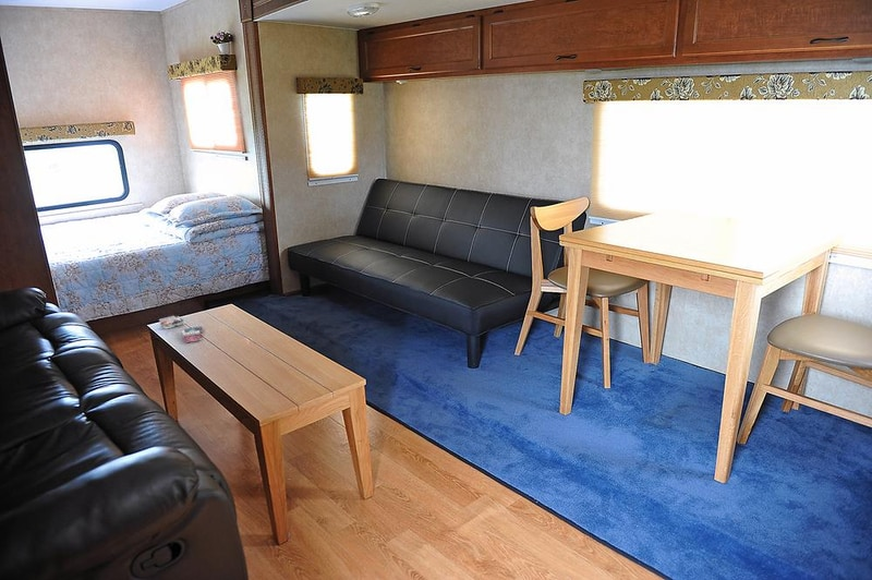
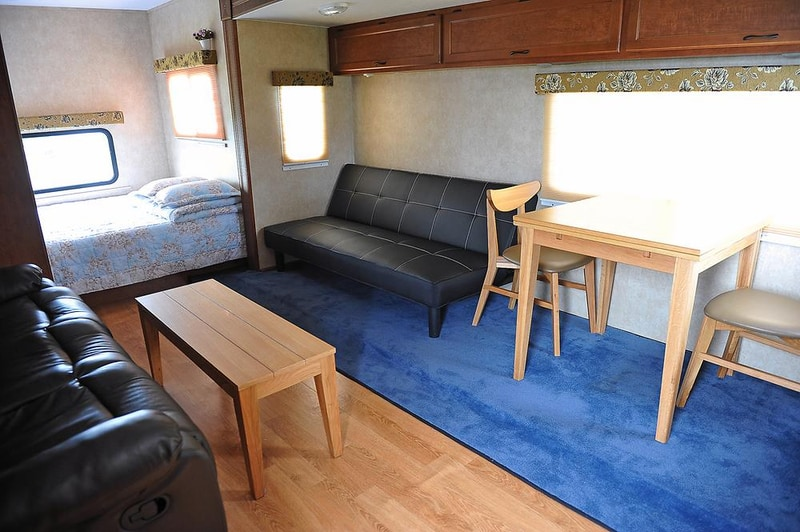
- magazine [158,315,204,343]
